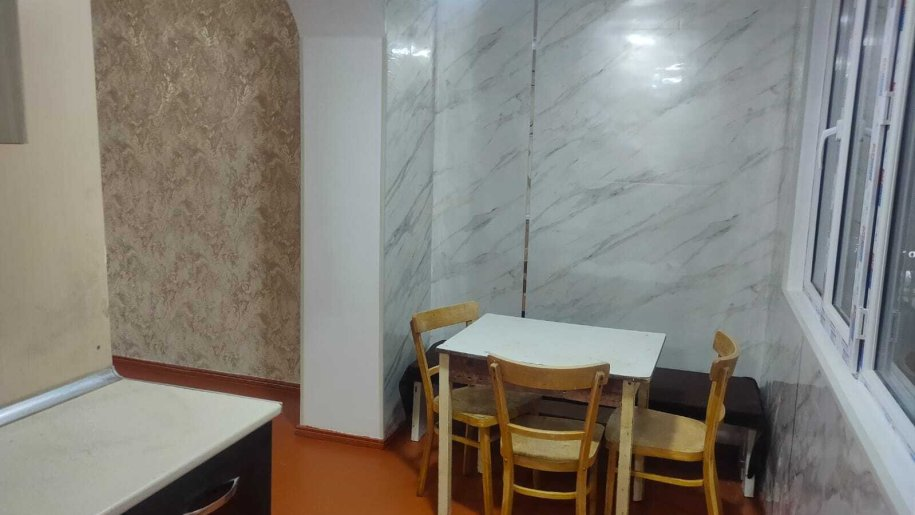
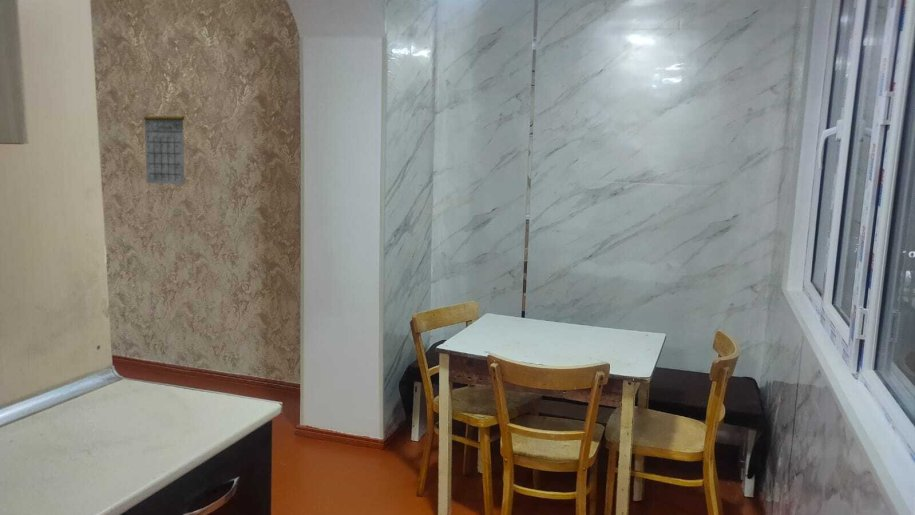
+ calendar [142,100,186,185]
